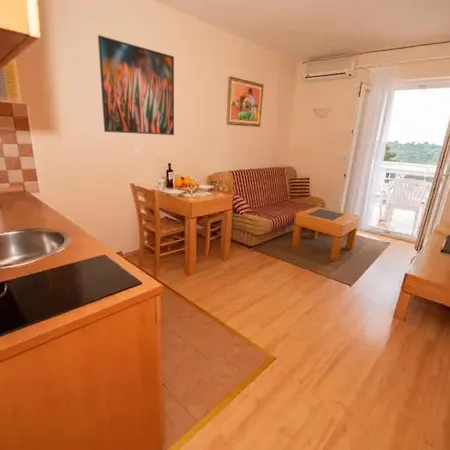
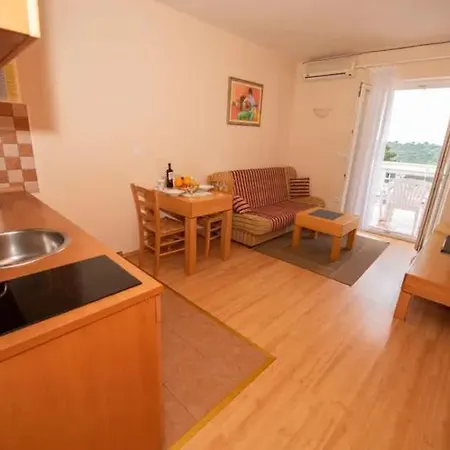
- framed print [97,34,175,136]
